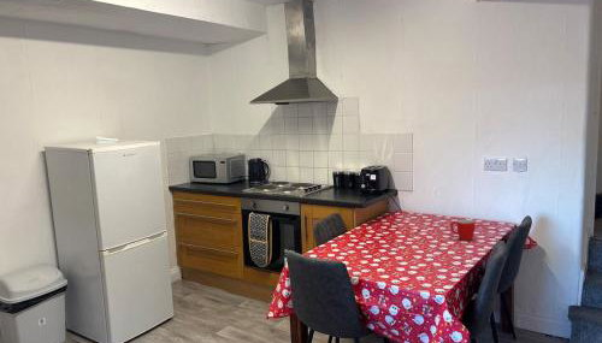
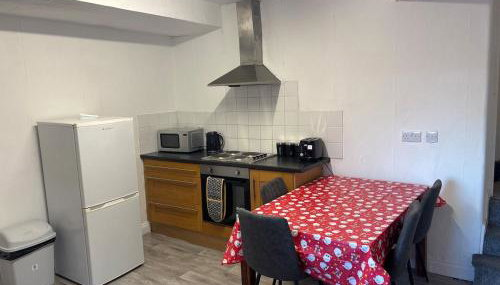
- mug [449,219,477,241]
